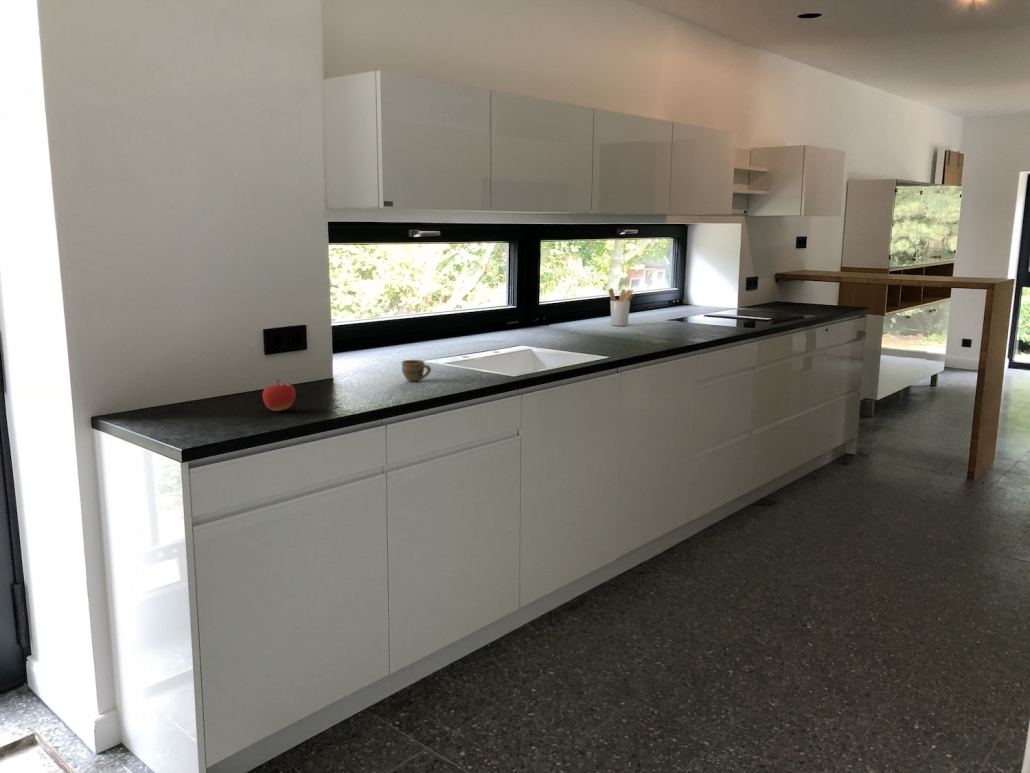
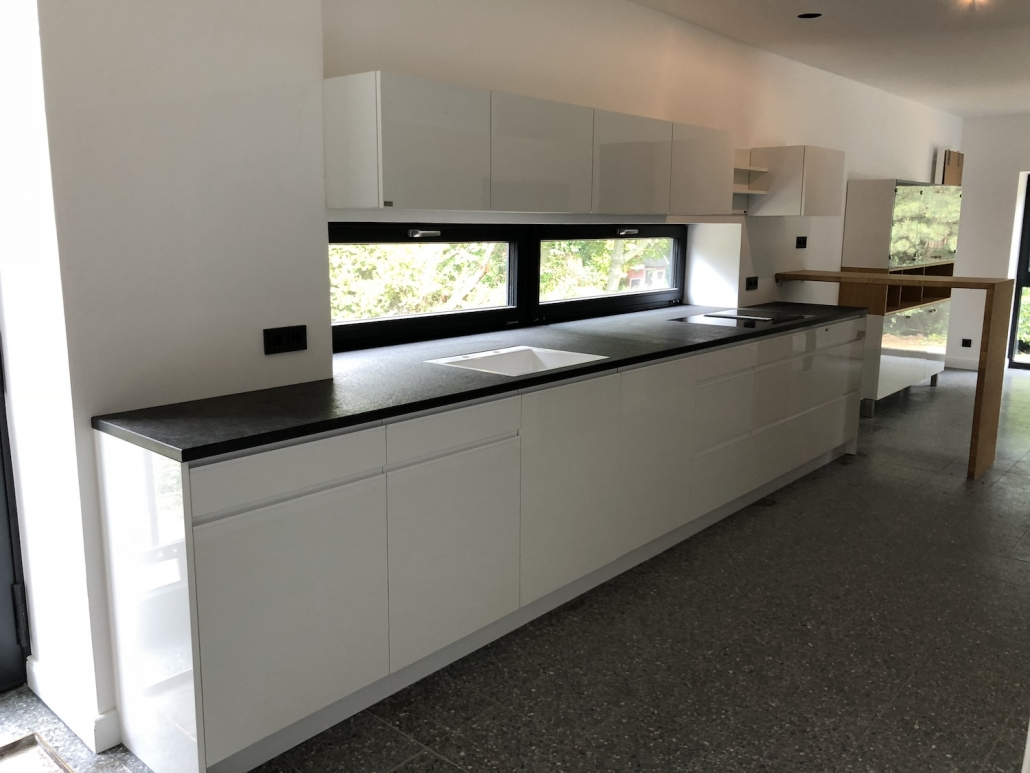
- utensil holder [607,287,635,327]
- cup [400,359,432,382]
- fruit [262,379,297,412]
